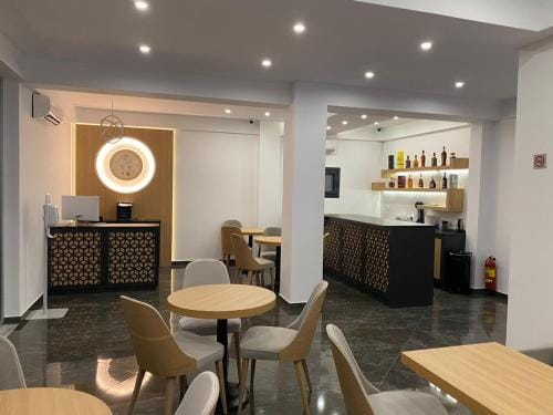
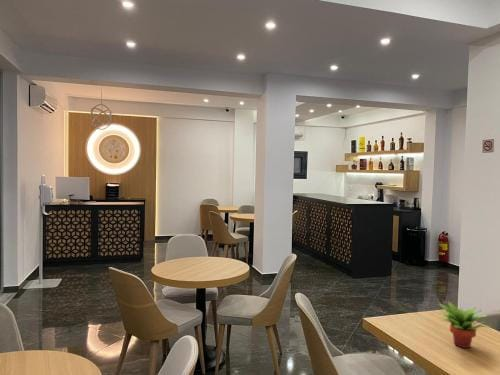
+ succulent plant [438,300,492,349]
